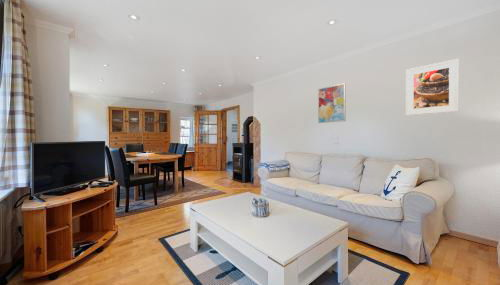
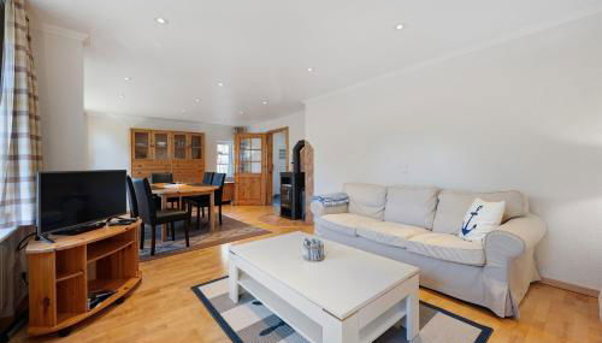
- wall art [317,82,347,124]
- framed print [405,58,460,117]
